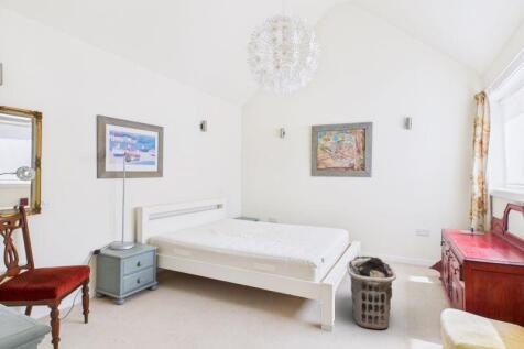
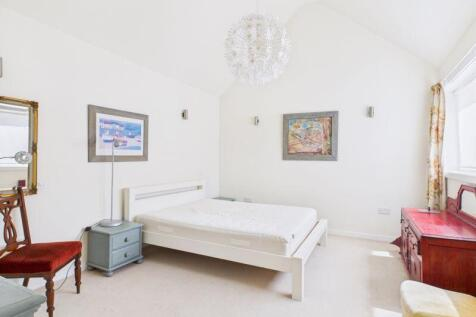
- clothes hamper [346,255,397,330]
